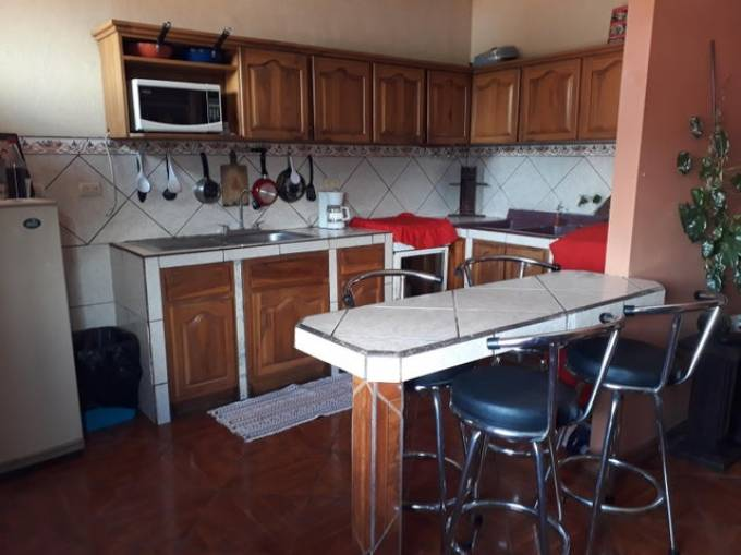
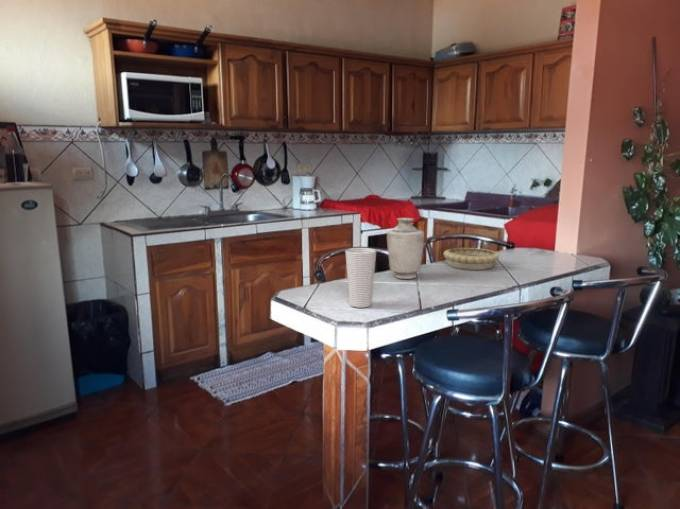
+ decorative bowl [443,247,500,271]
+ cup [344,247,377,309]
+ vase [386,217,425,280]
